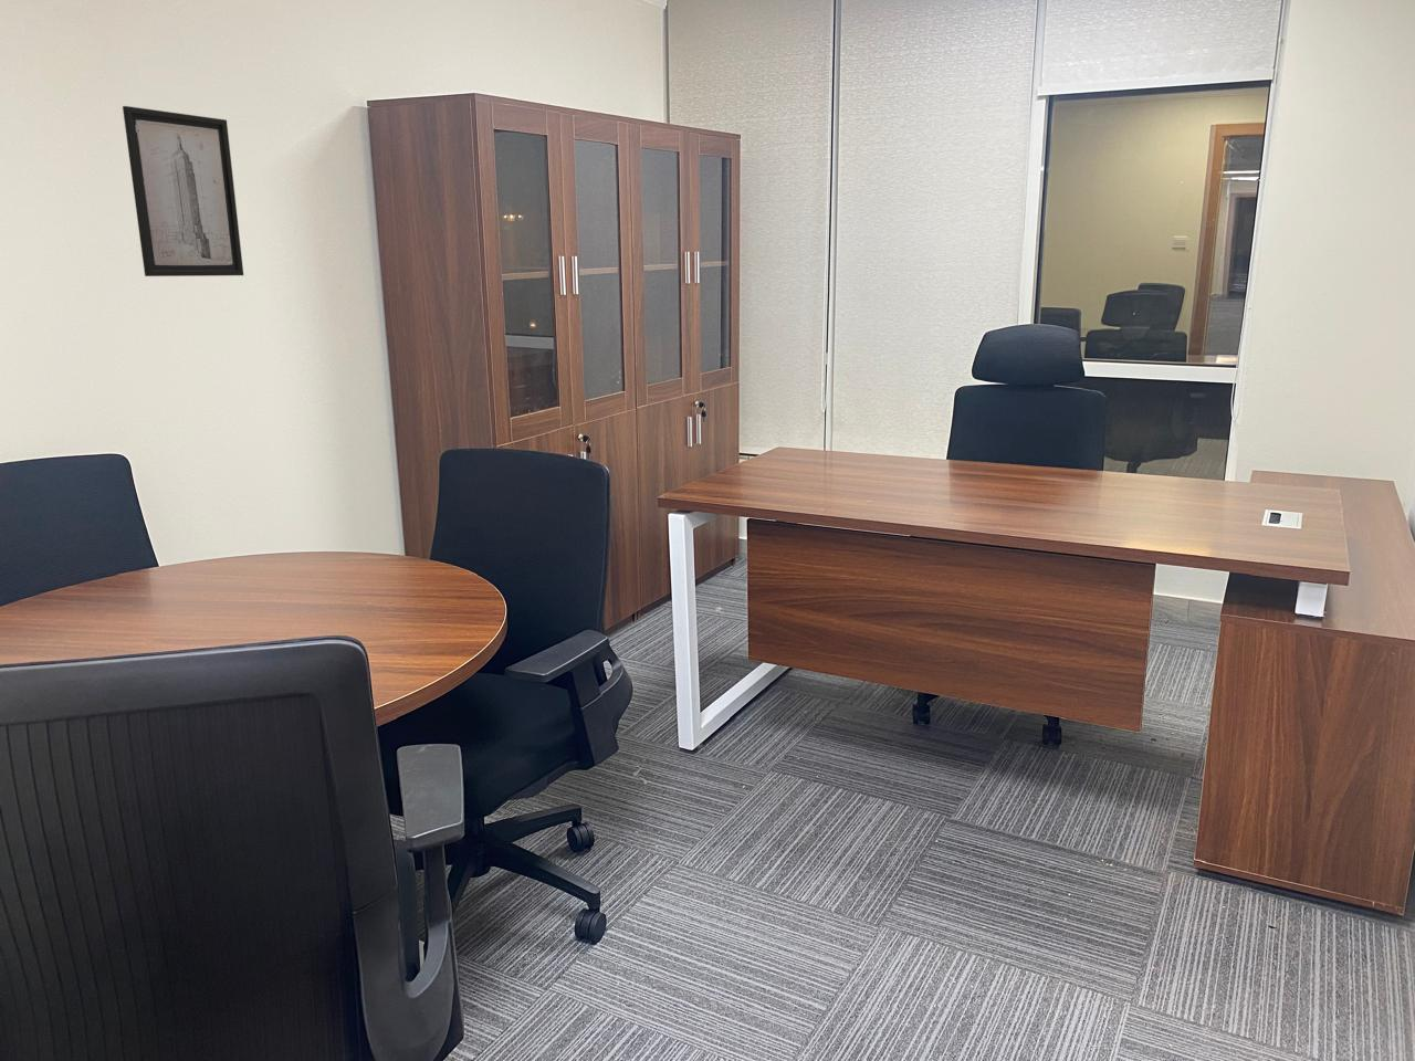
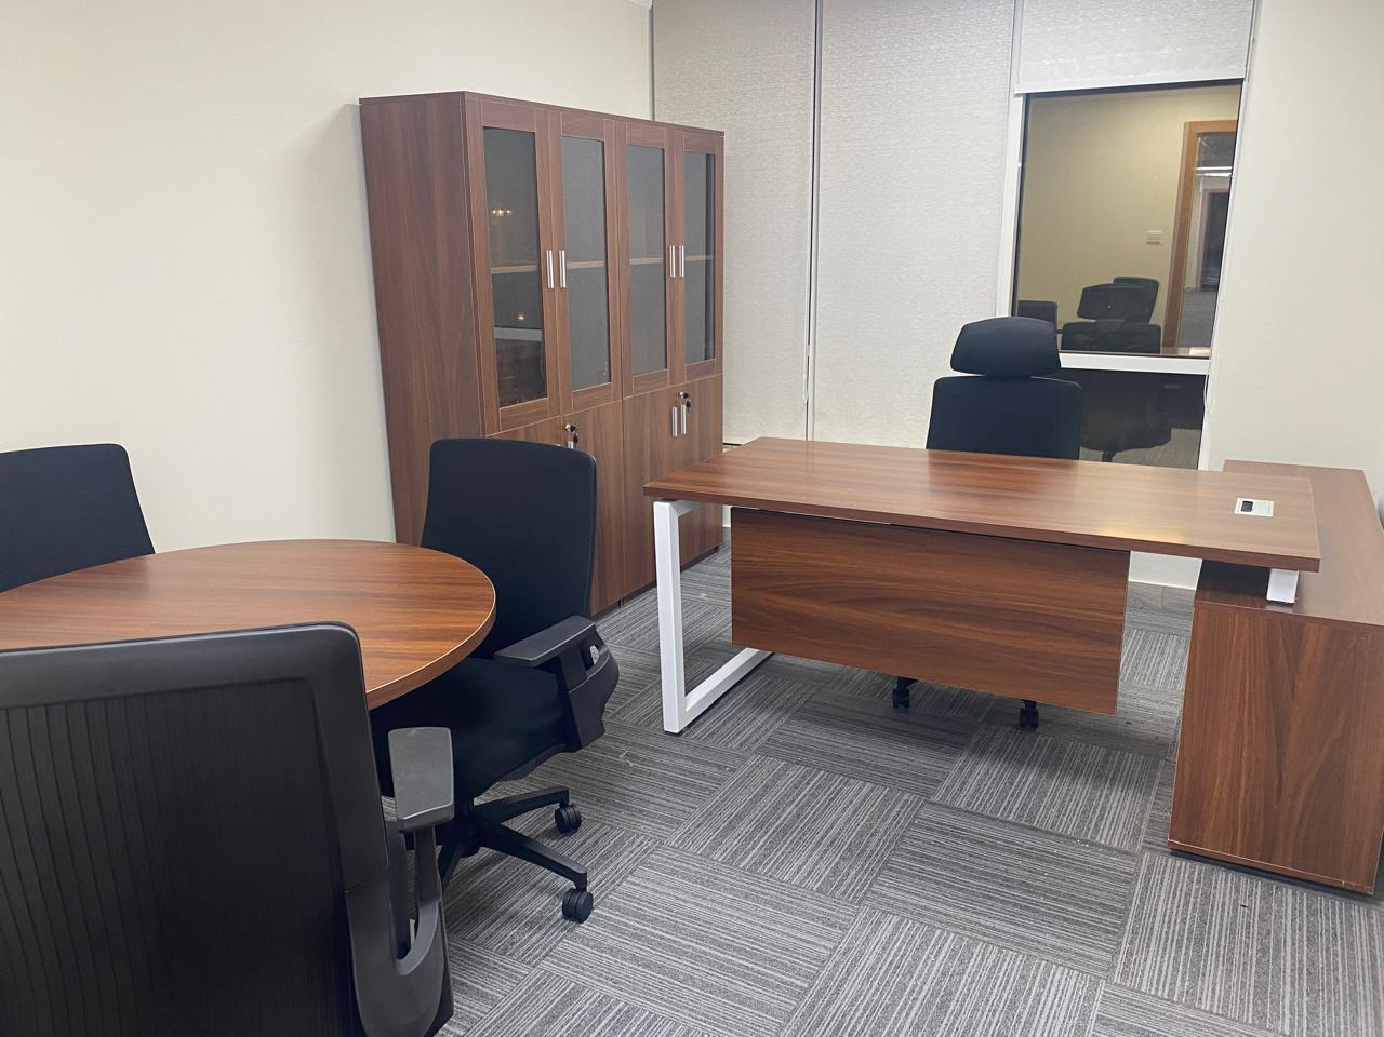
- wall art [121,105,244,278]
